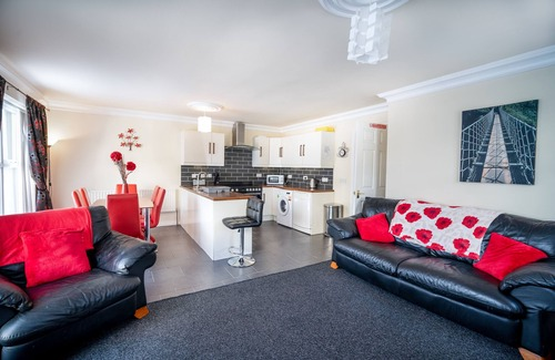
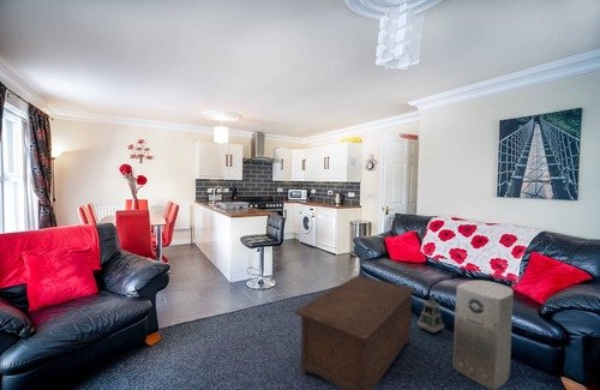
+ cabinet [294,275,415,390]
+ air purifier [451,280,515,390]
+ lantern [415,296,446,335]
